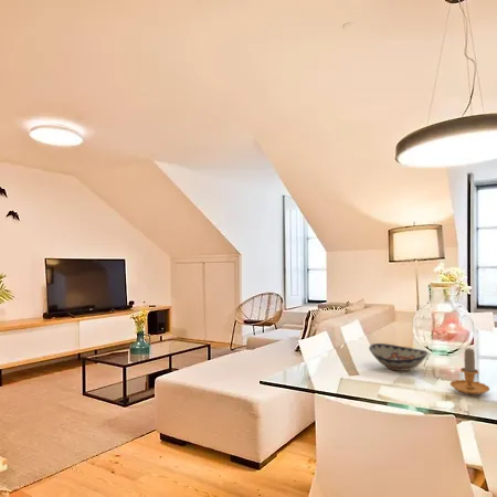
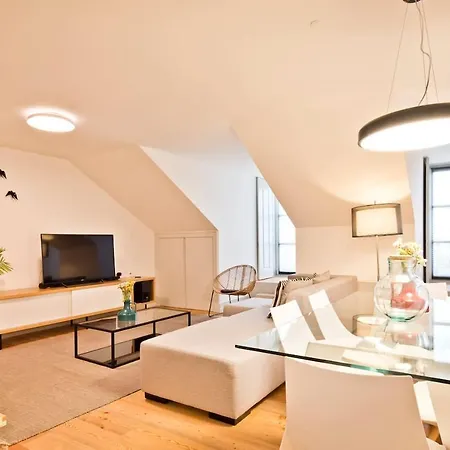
- decorative bowl [368,342,430,372]
- candle [448,347,490,396]
